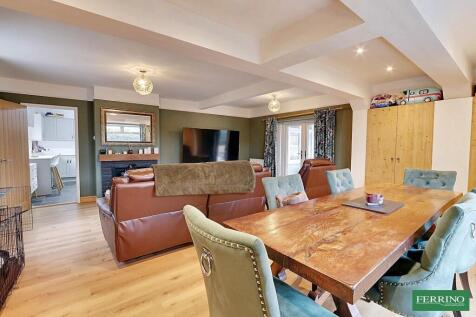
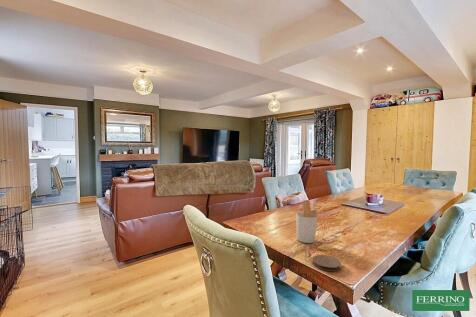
+ coaster [312,254,342,272]
+ utensil holder [295,199,329,244]
